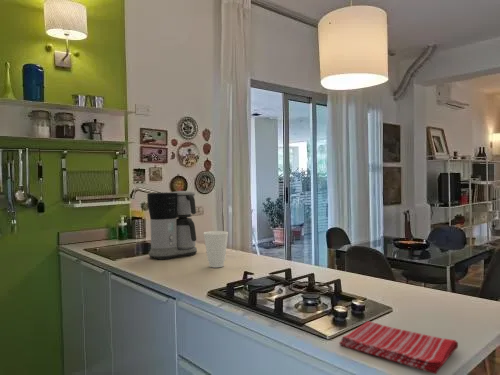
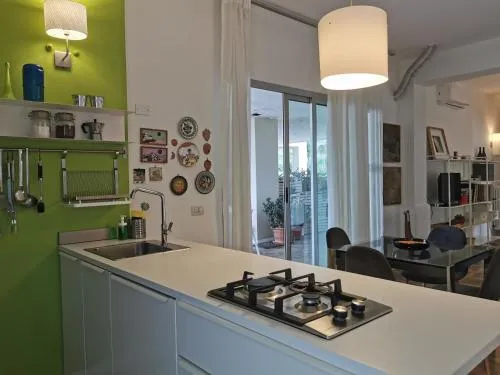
- dish towel [338,320,459,375]
- cup [202,230,229,269]
- coffee maker [146,190,198,261]
